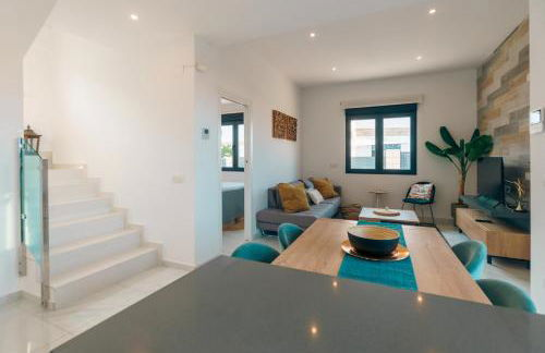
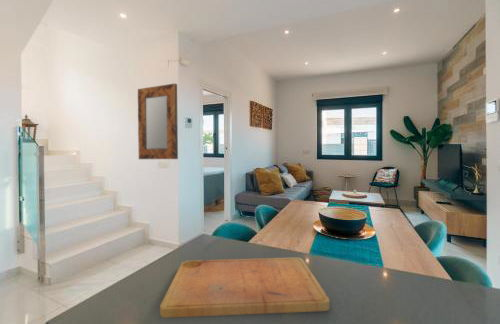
+ cutting board [159,256,330,319]
+ home mirror [137,83,179,160]
